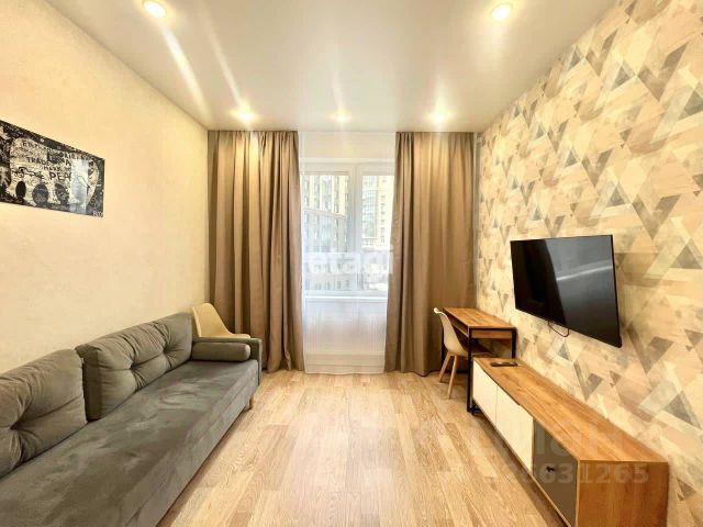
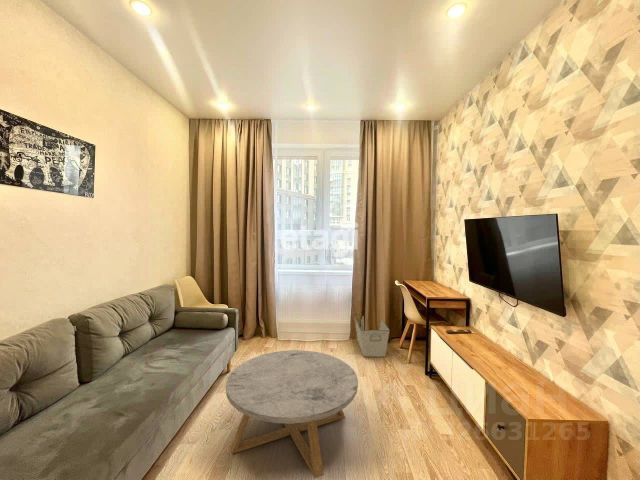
+ coffee table [225,349,359,479]
+ storage bin [354,315,391,358]
